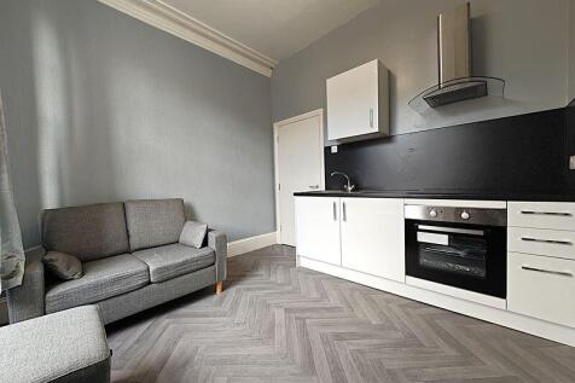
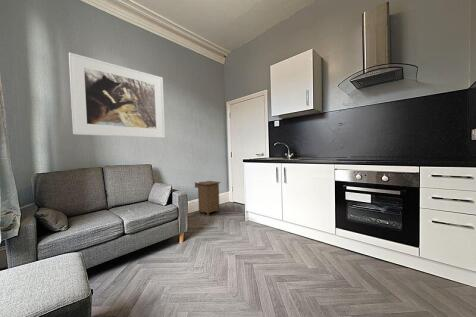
+ nightstand [194,180,221,217]
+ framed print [68,51,166,139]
